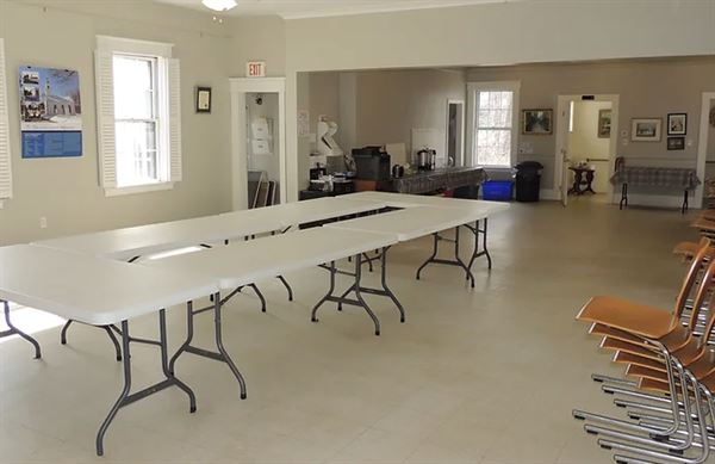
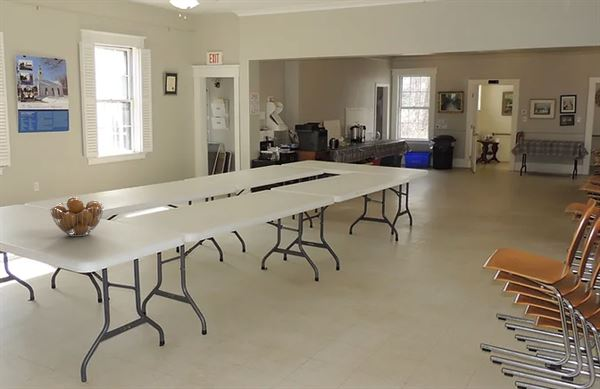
+ fruit basket [49,196,105,237]
